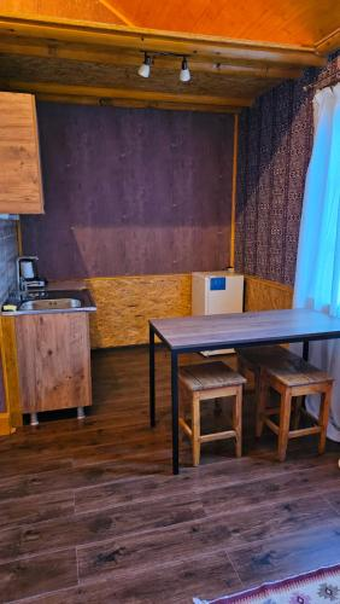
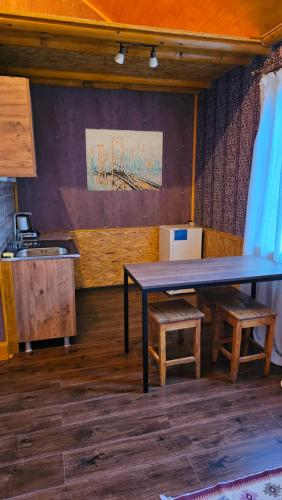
+ wall art [84,128,163,192]
